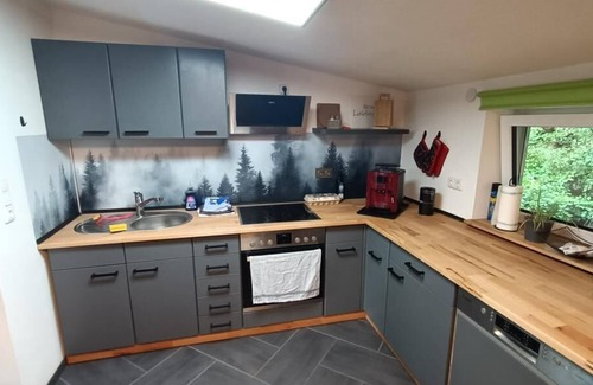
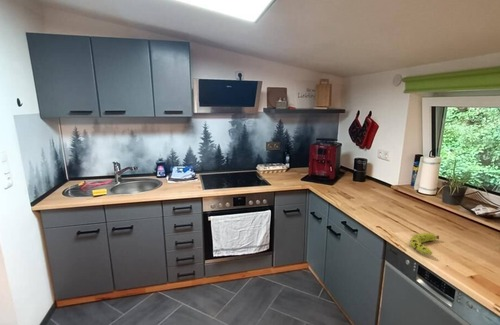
+ fruit [409,232,440,256]
